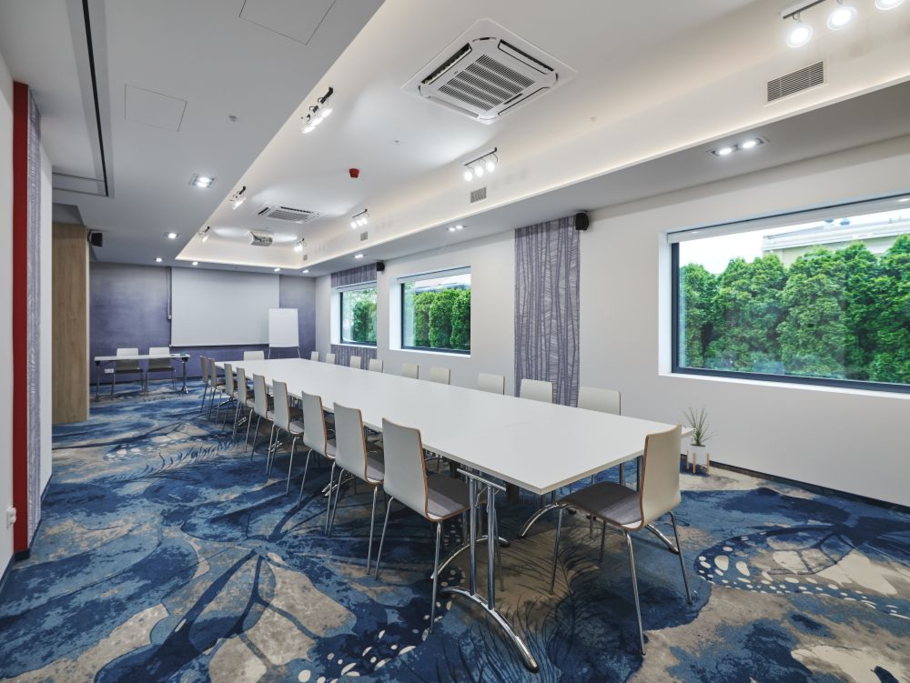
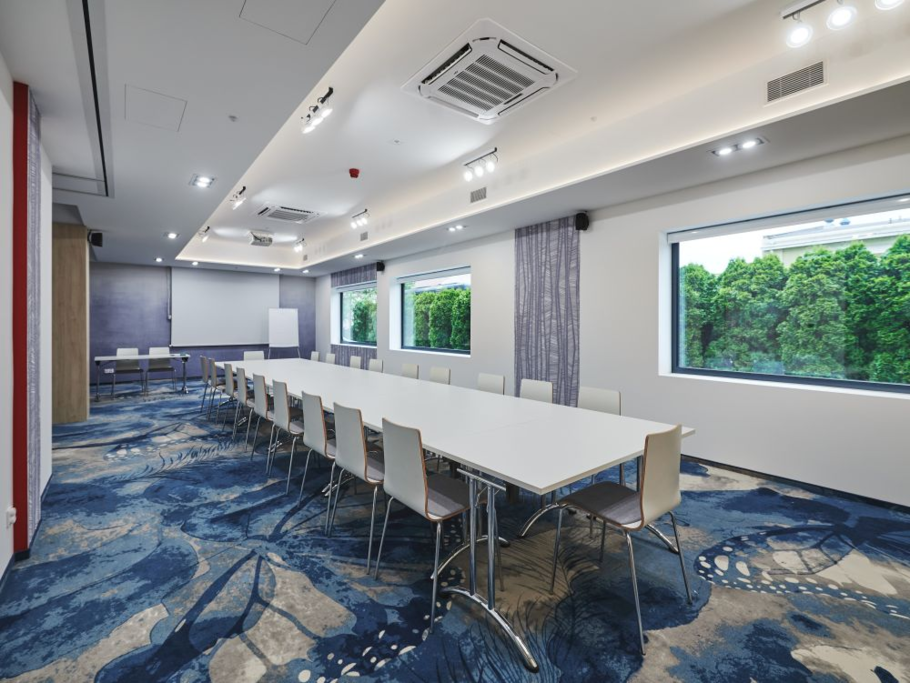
- house plant [678,402,717,474]
